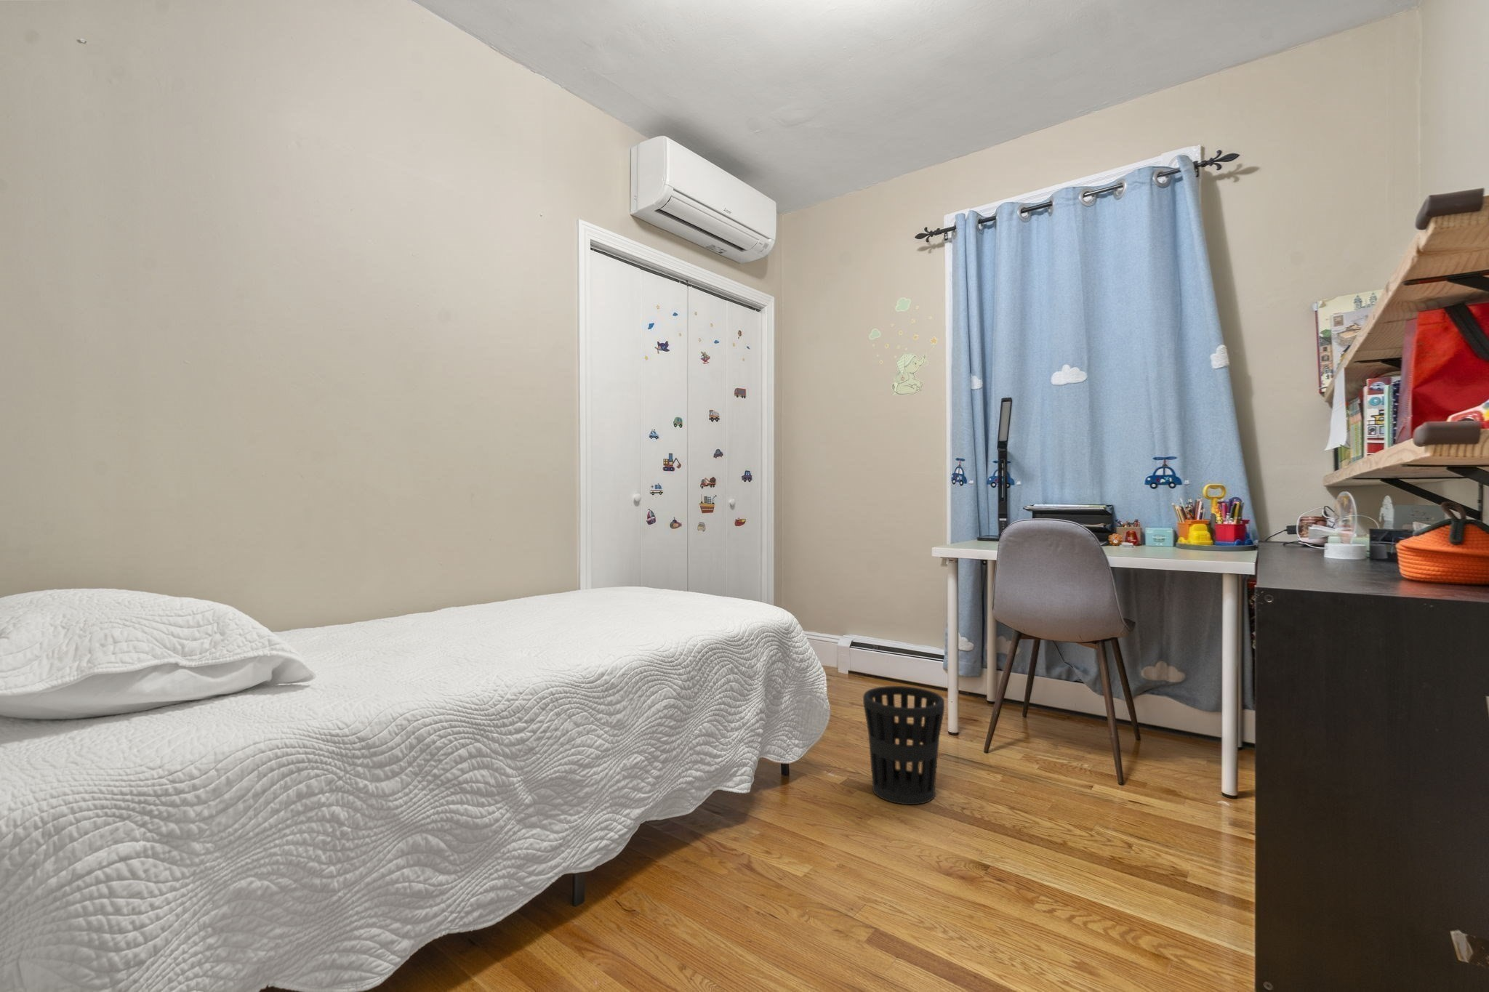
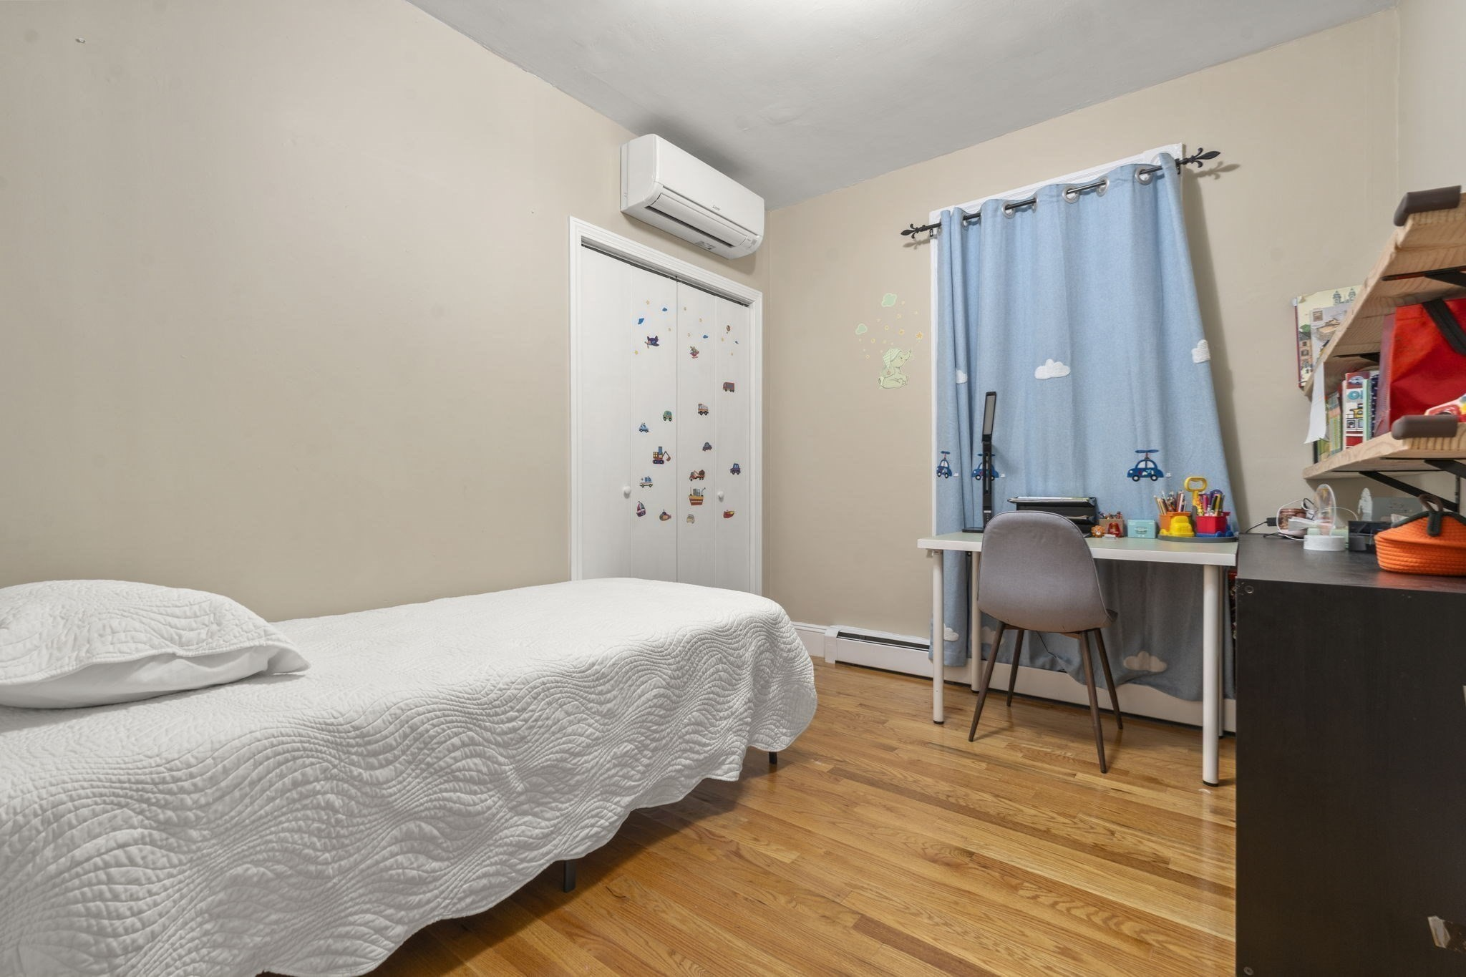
- wastebasket [862,685,945,805]
